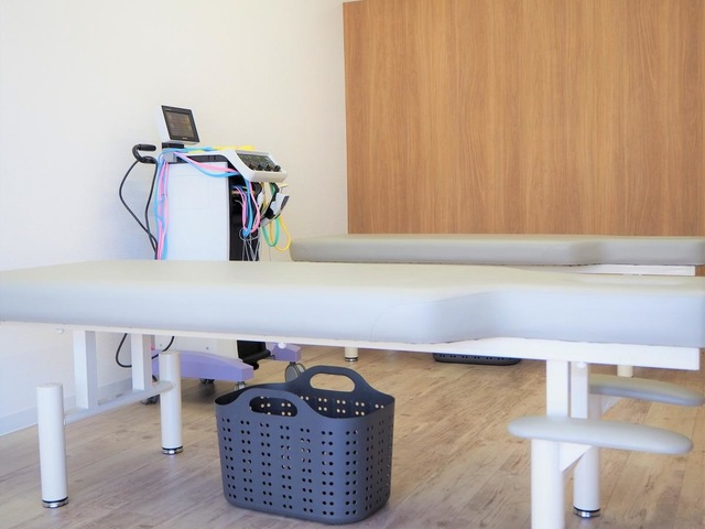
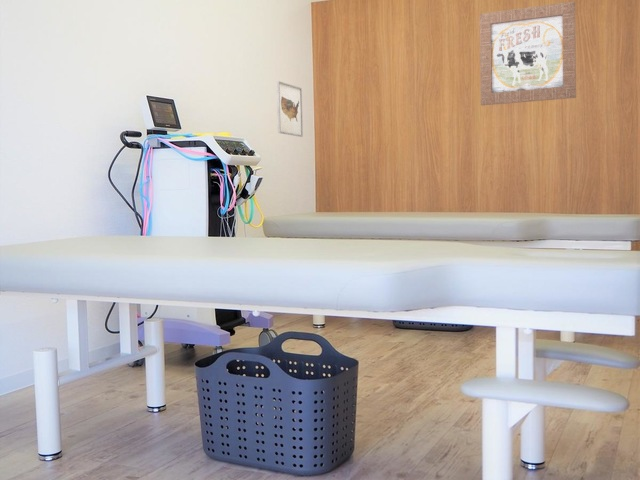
+ wall art [478,0,577,106]
+ wall art [276,80,304,138]
